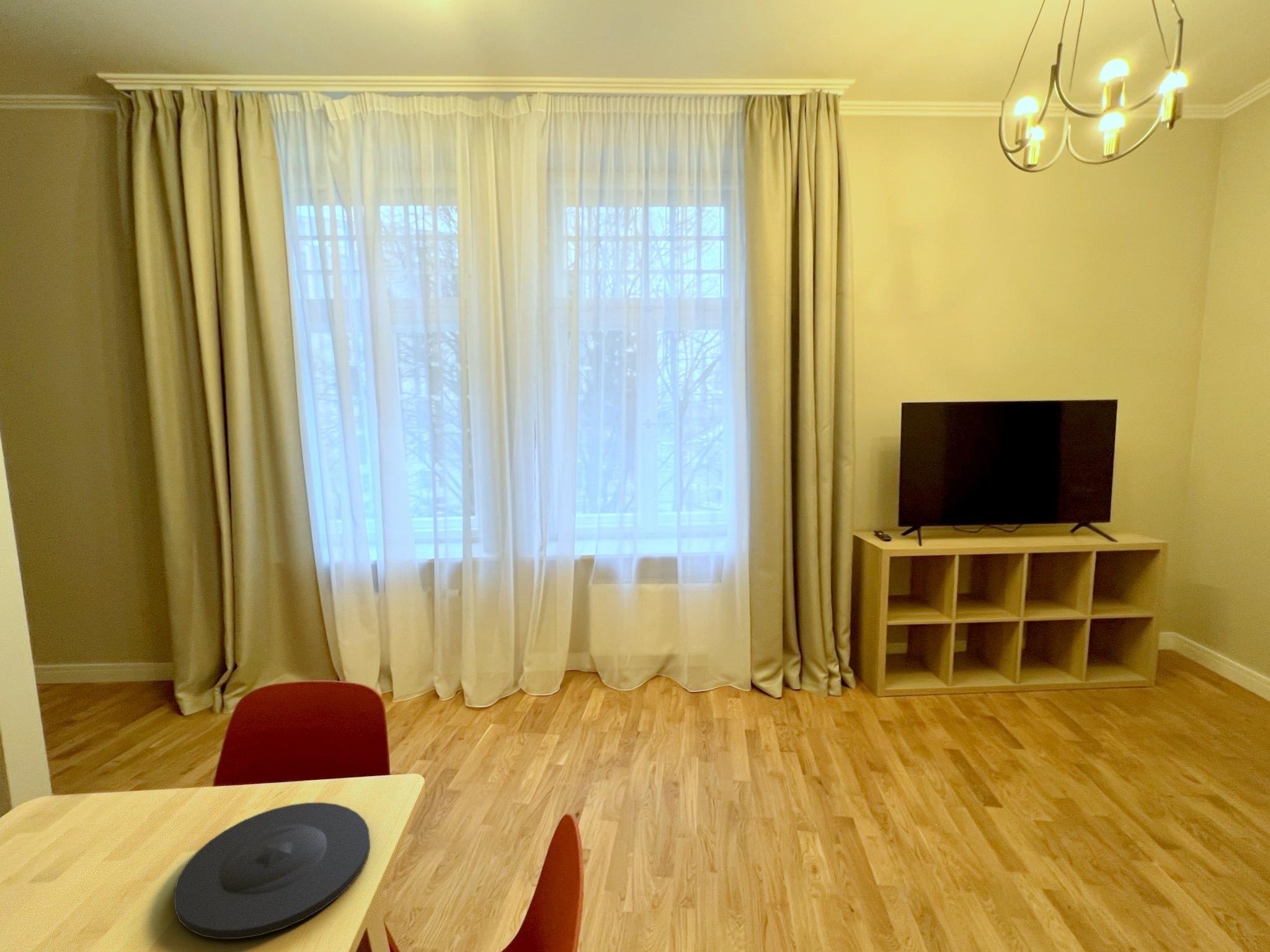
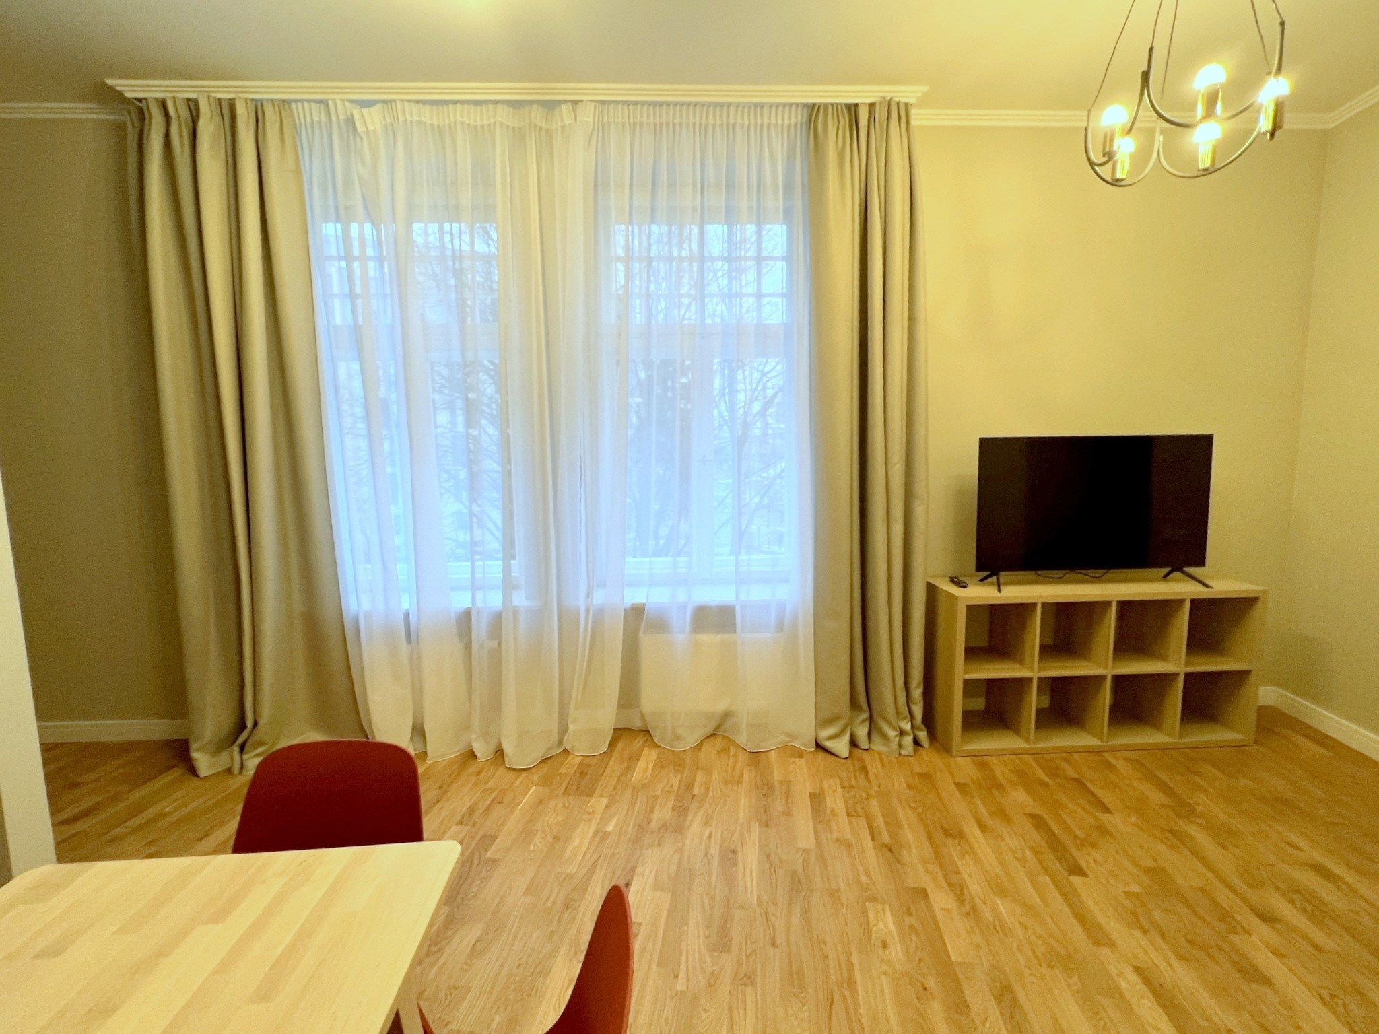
- plate [173,802,371,940]
